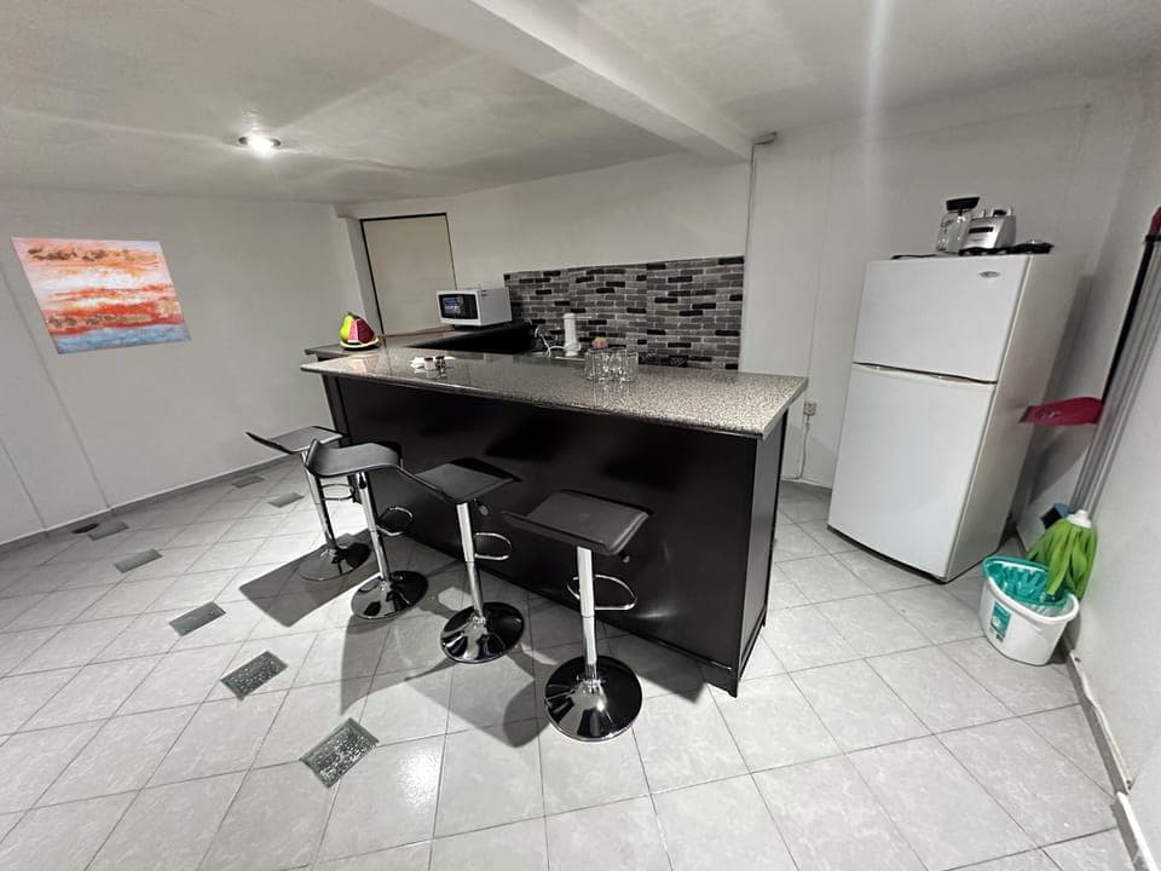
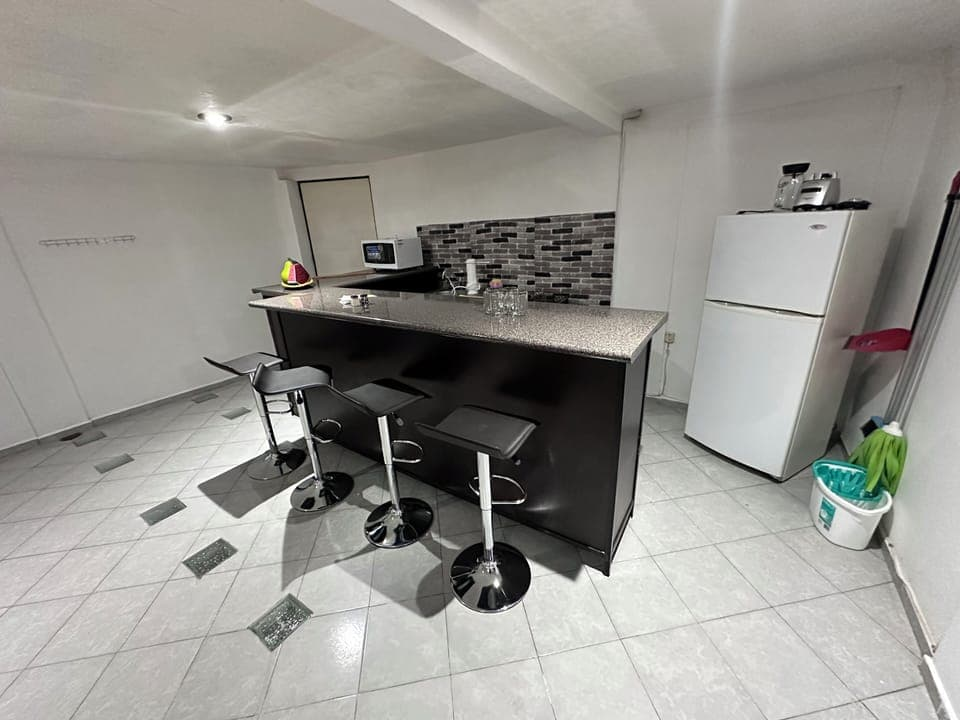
- wall art [8,236,192,356]
